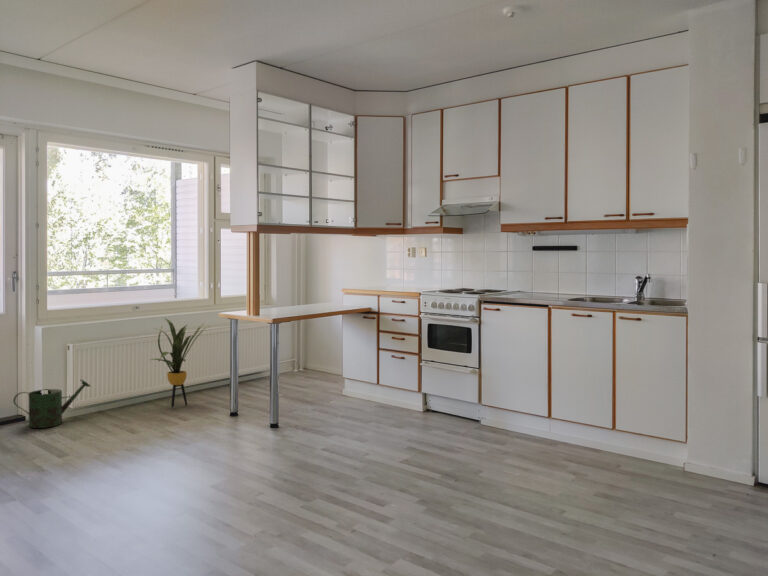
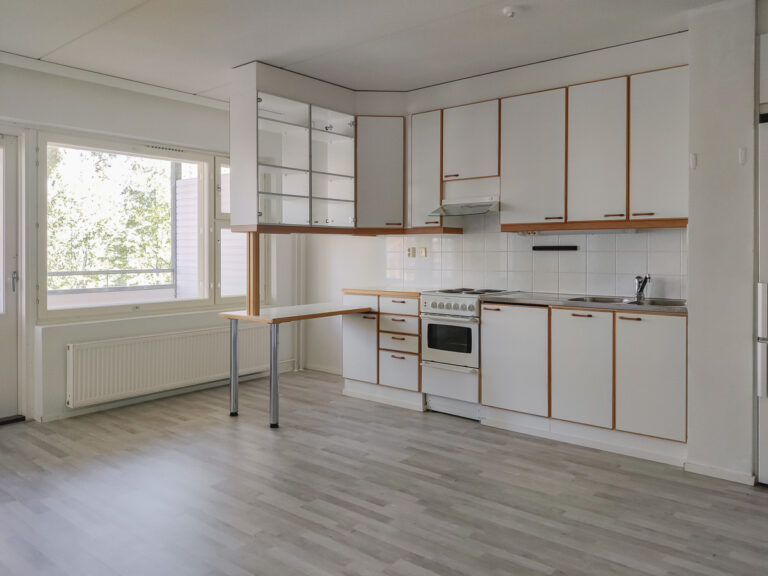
- watering can [12,379,92,429]
- house plant [150,316,210,409]
